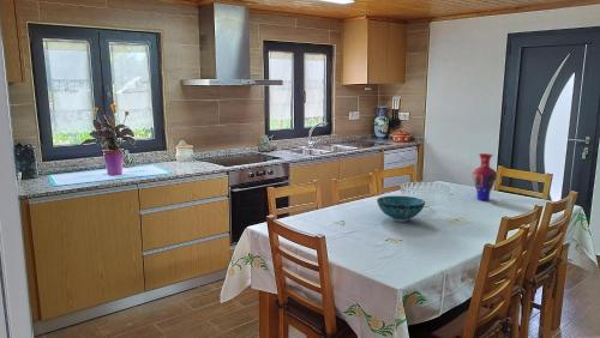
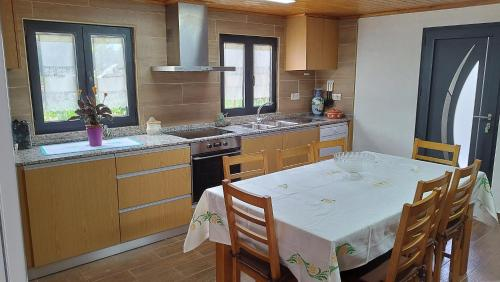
- decorative bowl [376,194,426,223]
- vase [472,152,498,201]
